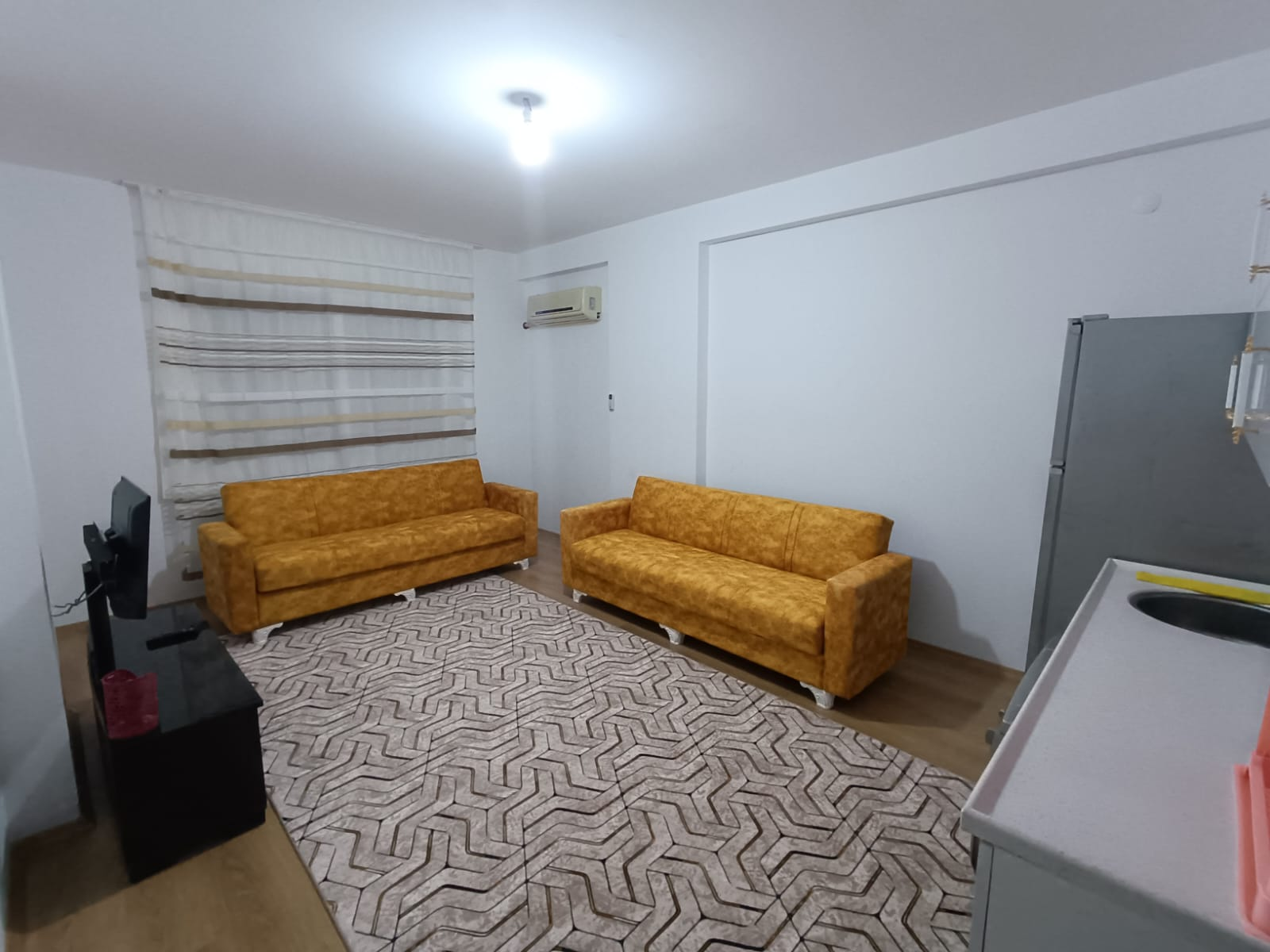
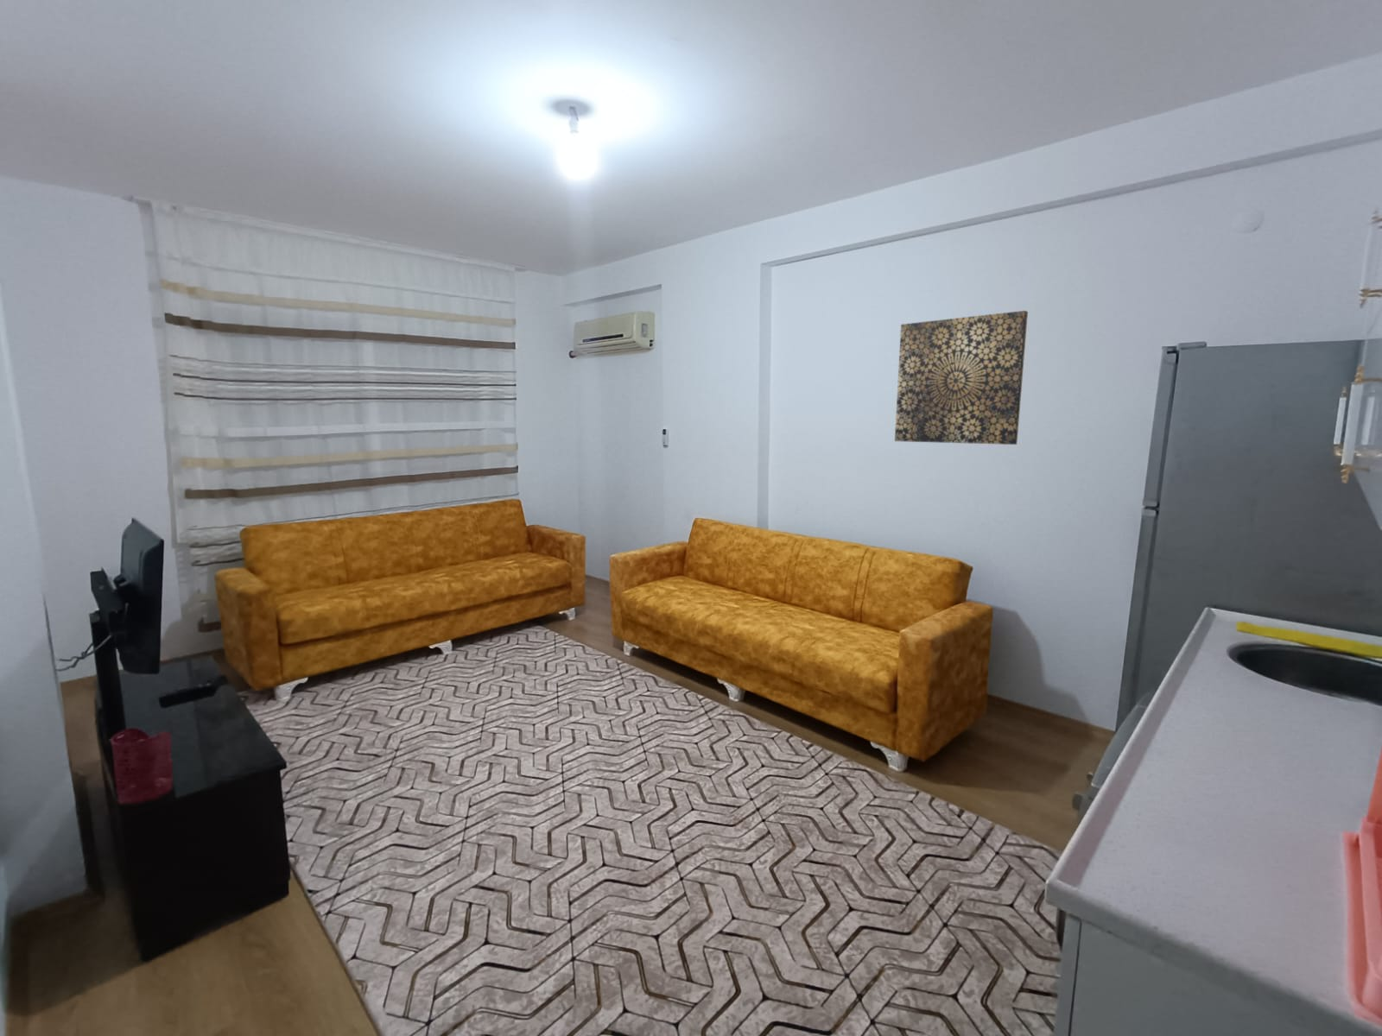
+ wall art [894,310,1028,445]
